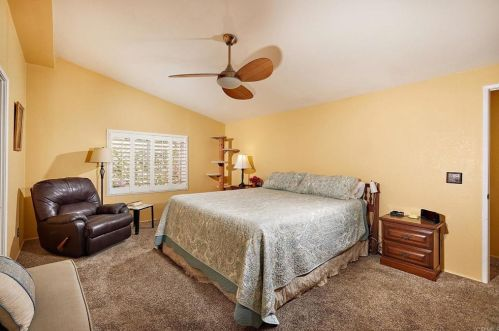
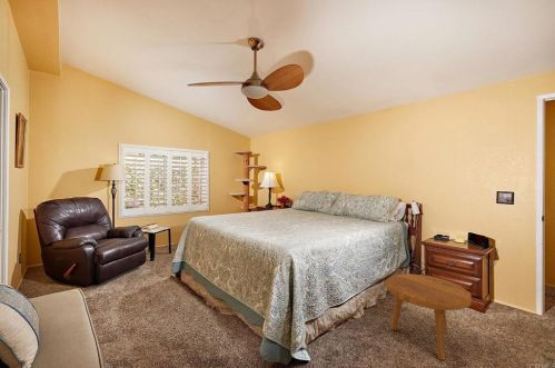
+ footstool [386,272,473,361]
